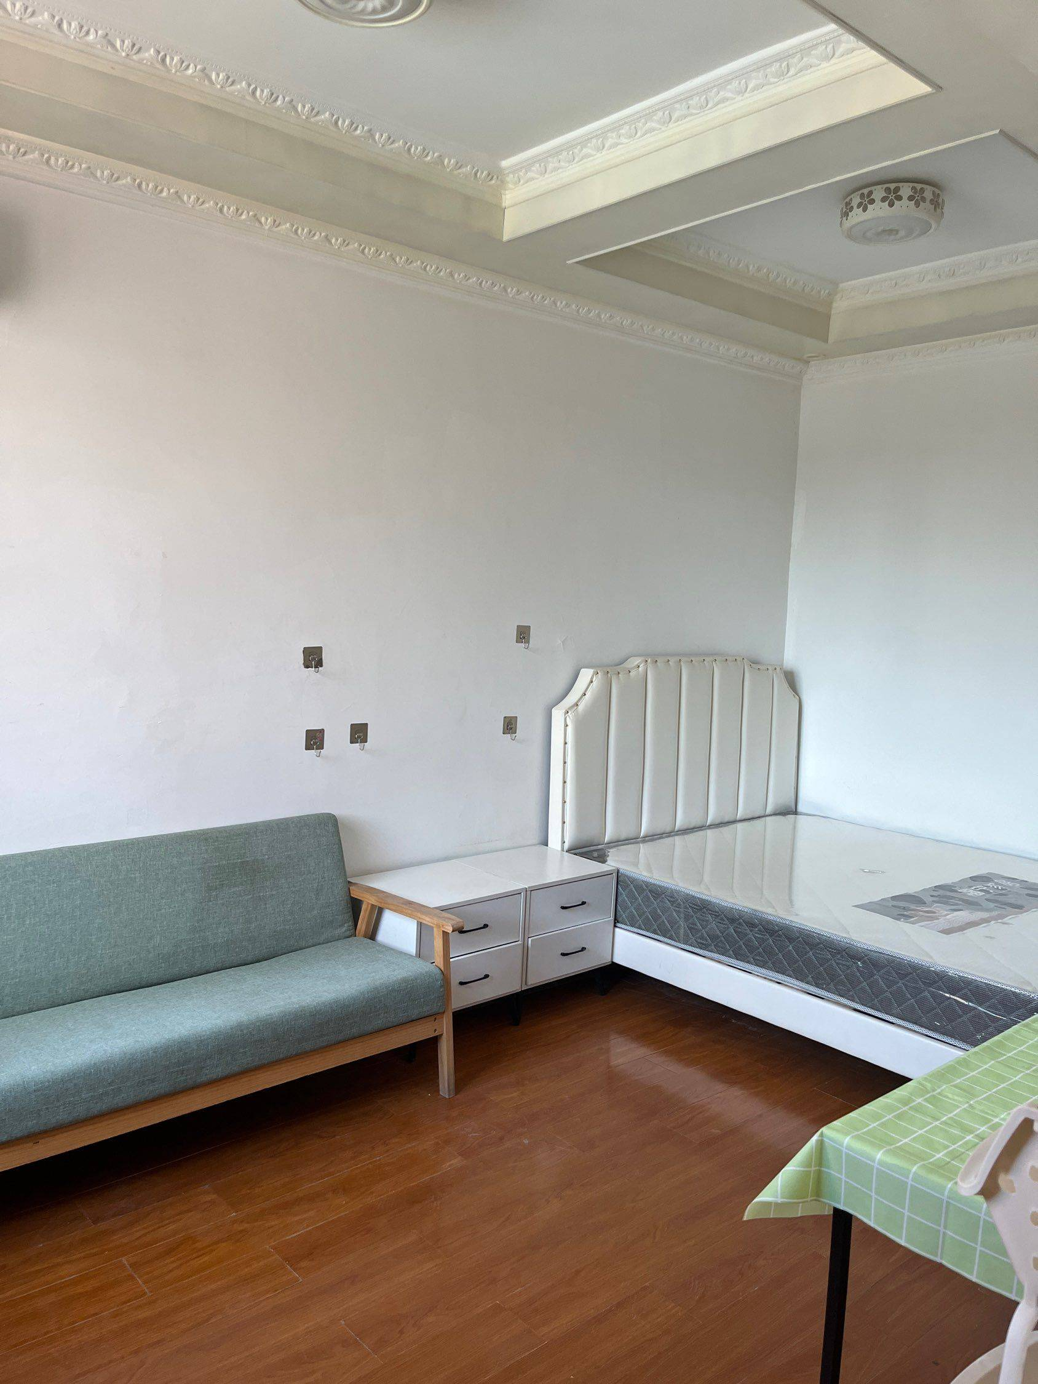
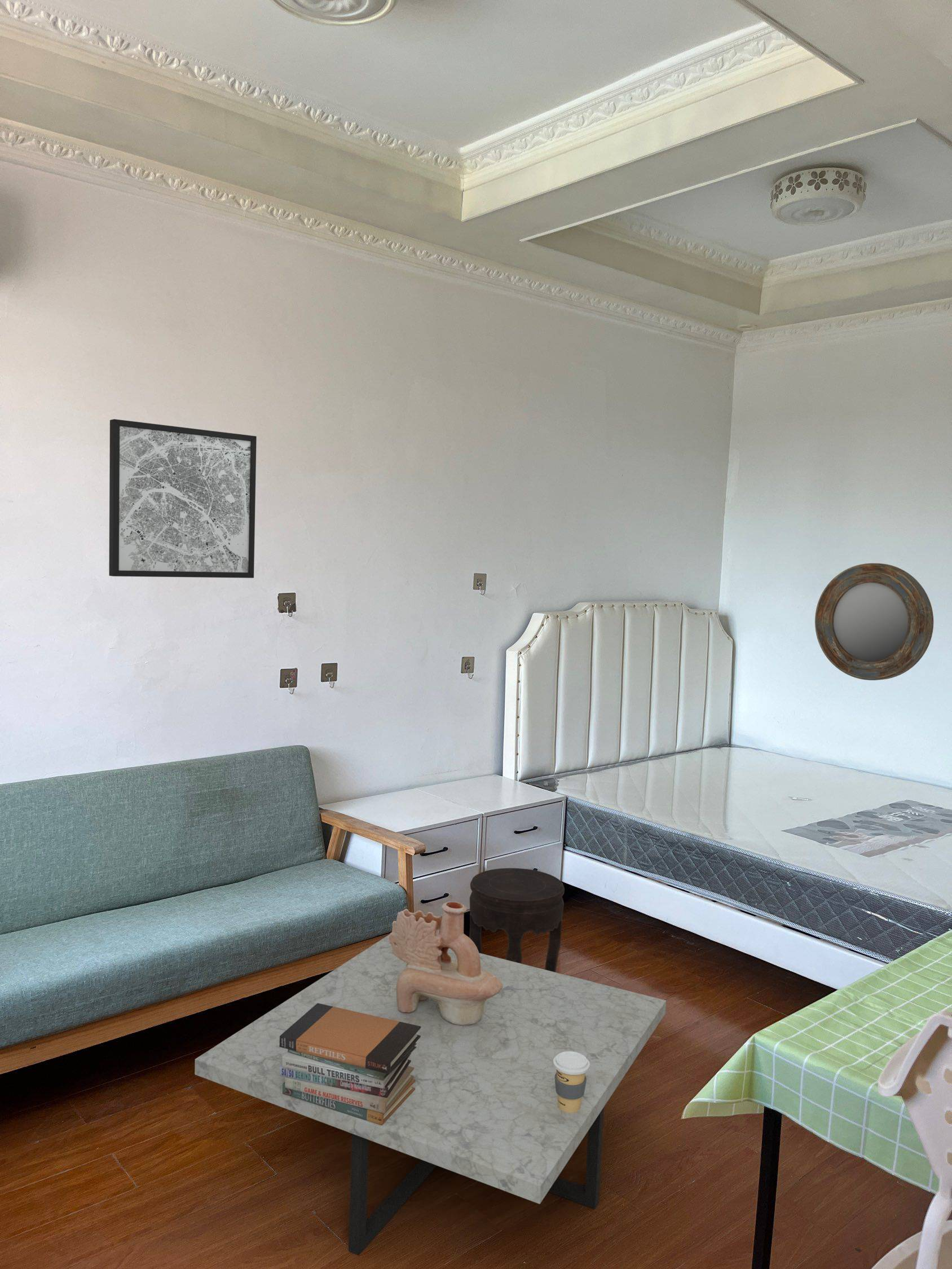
+ decorative vase [389,901,503,1025]
+ coffee table [194,935,667,1256]
+ coffee cup [553,1051,590,1113]
+ home mirror [814,563,934,681]
+ wall art [108,418,257,579]
+ book stack [279,1003,421,1125]
+ side table [469,867,565,972]
